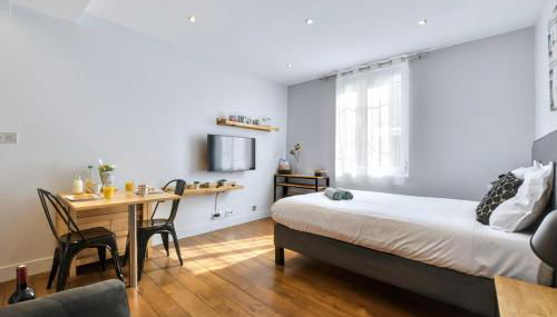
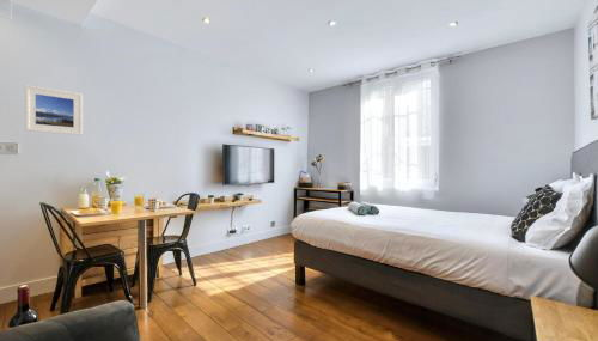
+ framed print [24,84,84,136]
